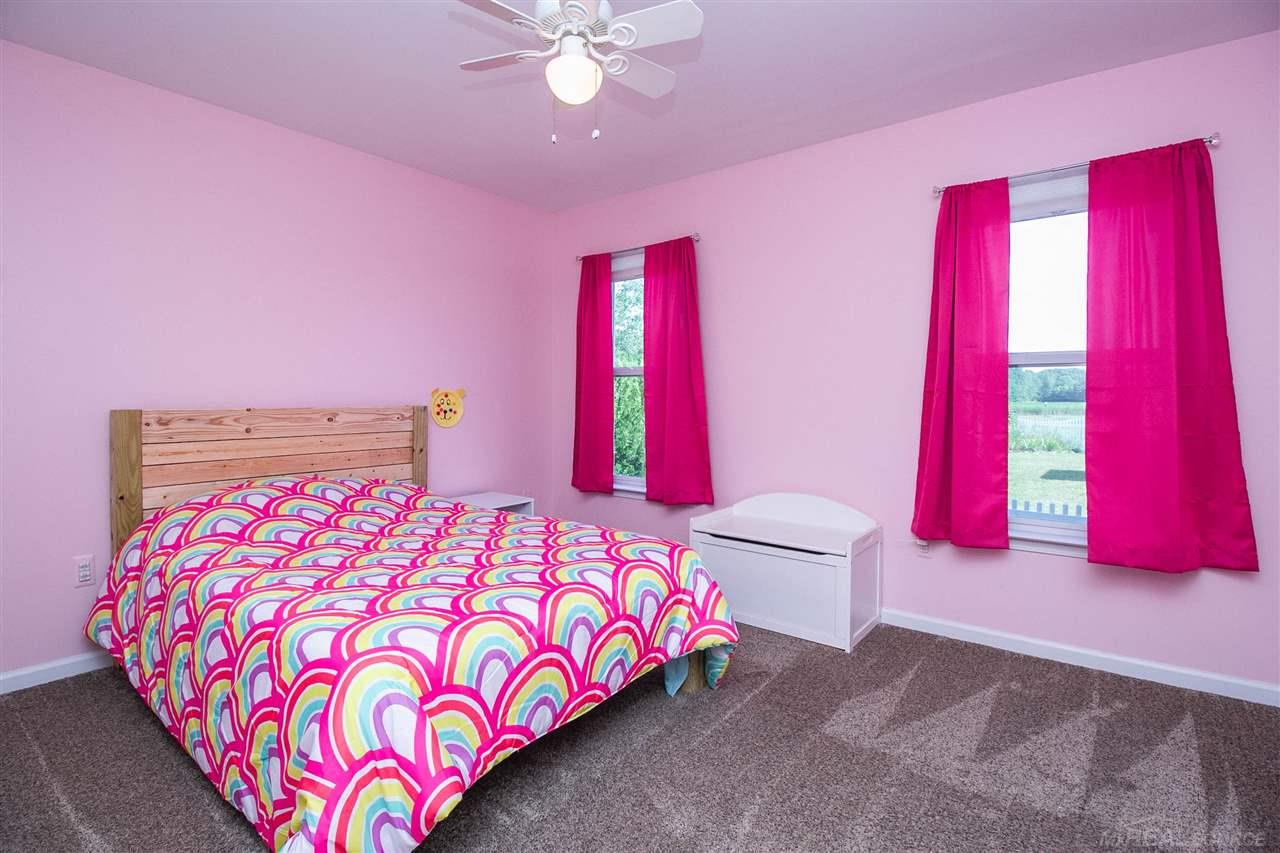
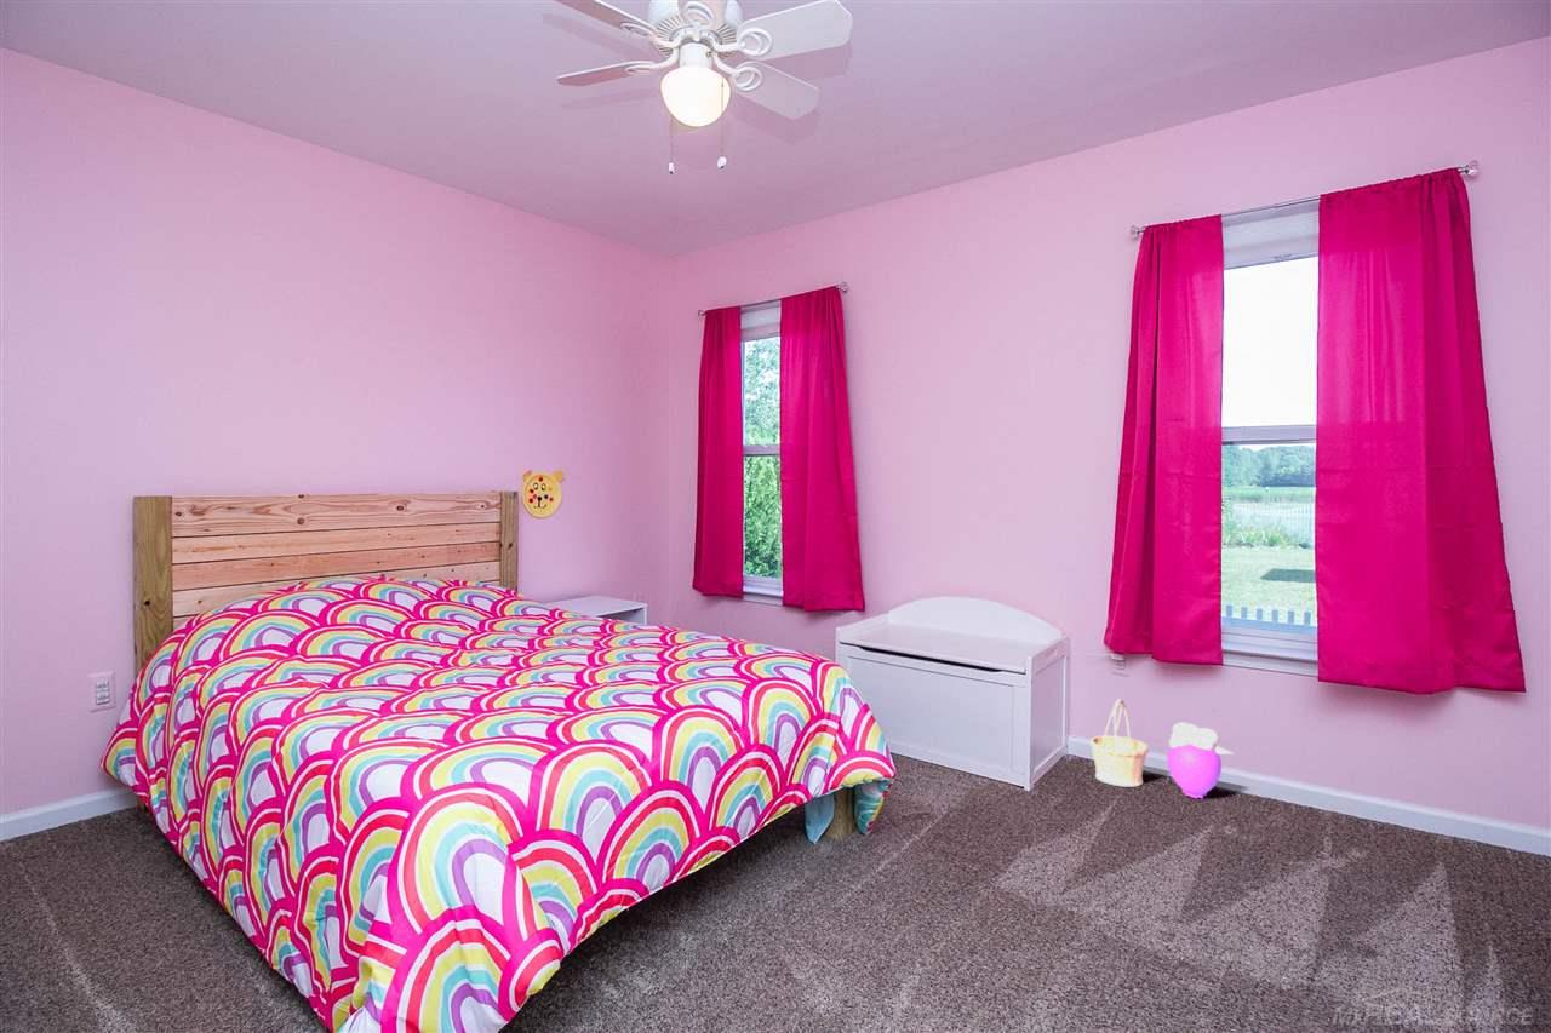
+ plush toy [1166,722,1234,800]
+ basket [1088,698,1150,788]
